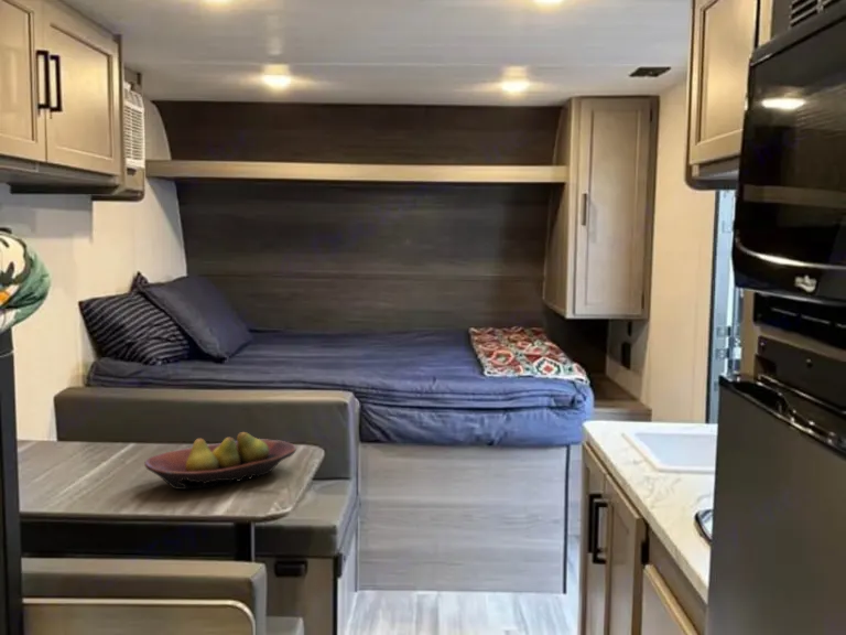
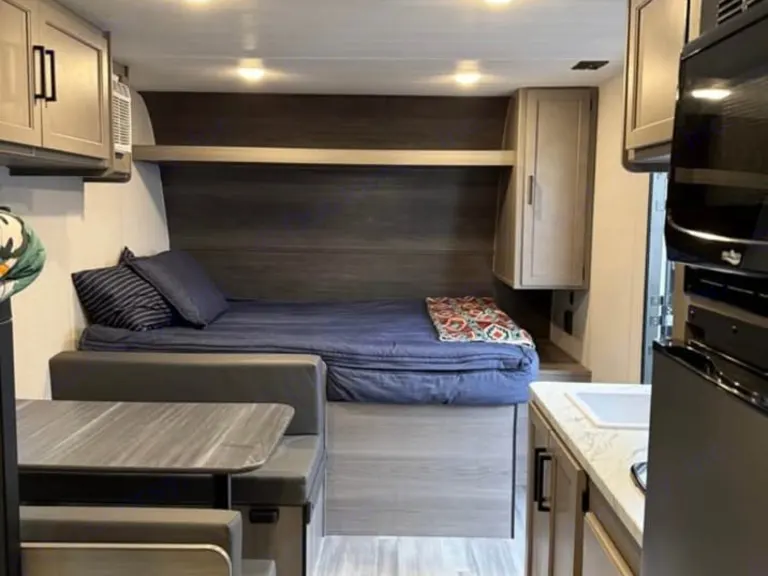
- fruit bowl [143,431,297,491]
